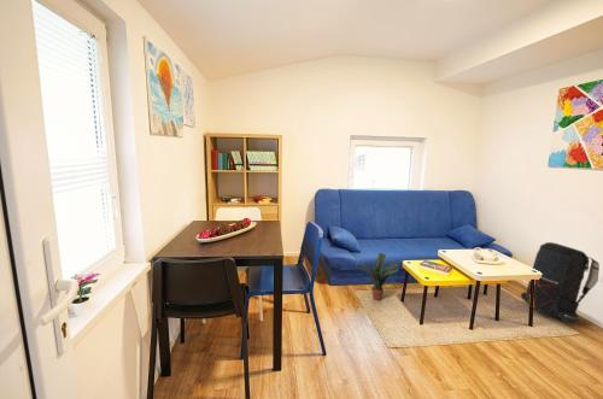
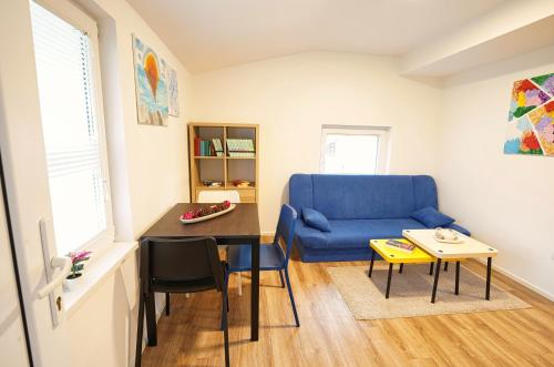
- backpack [517,241,601,324]
- potted plant [357,252,400,301]
